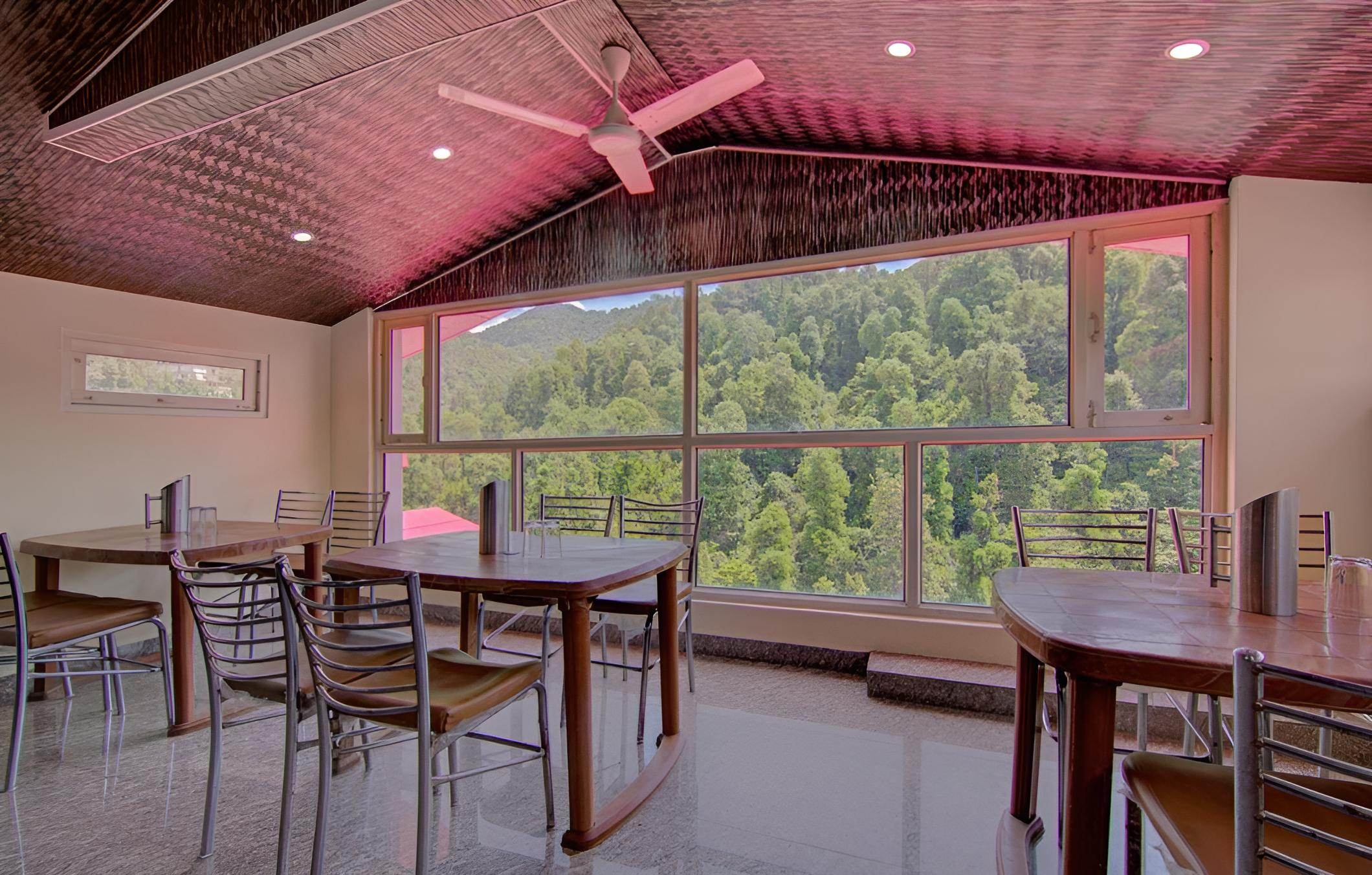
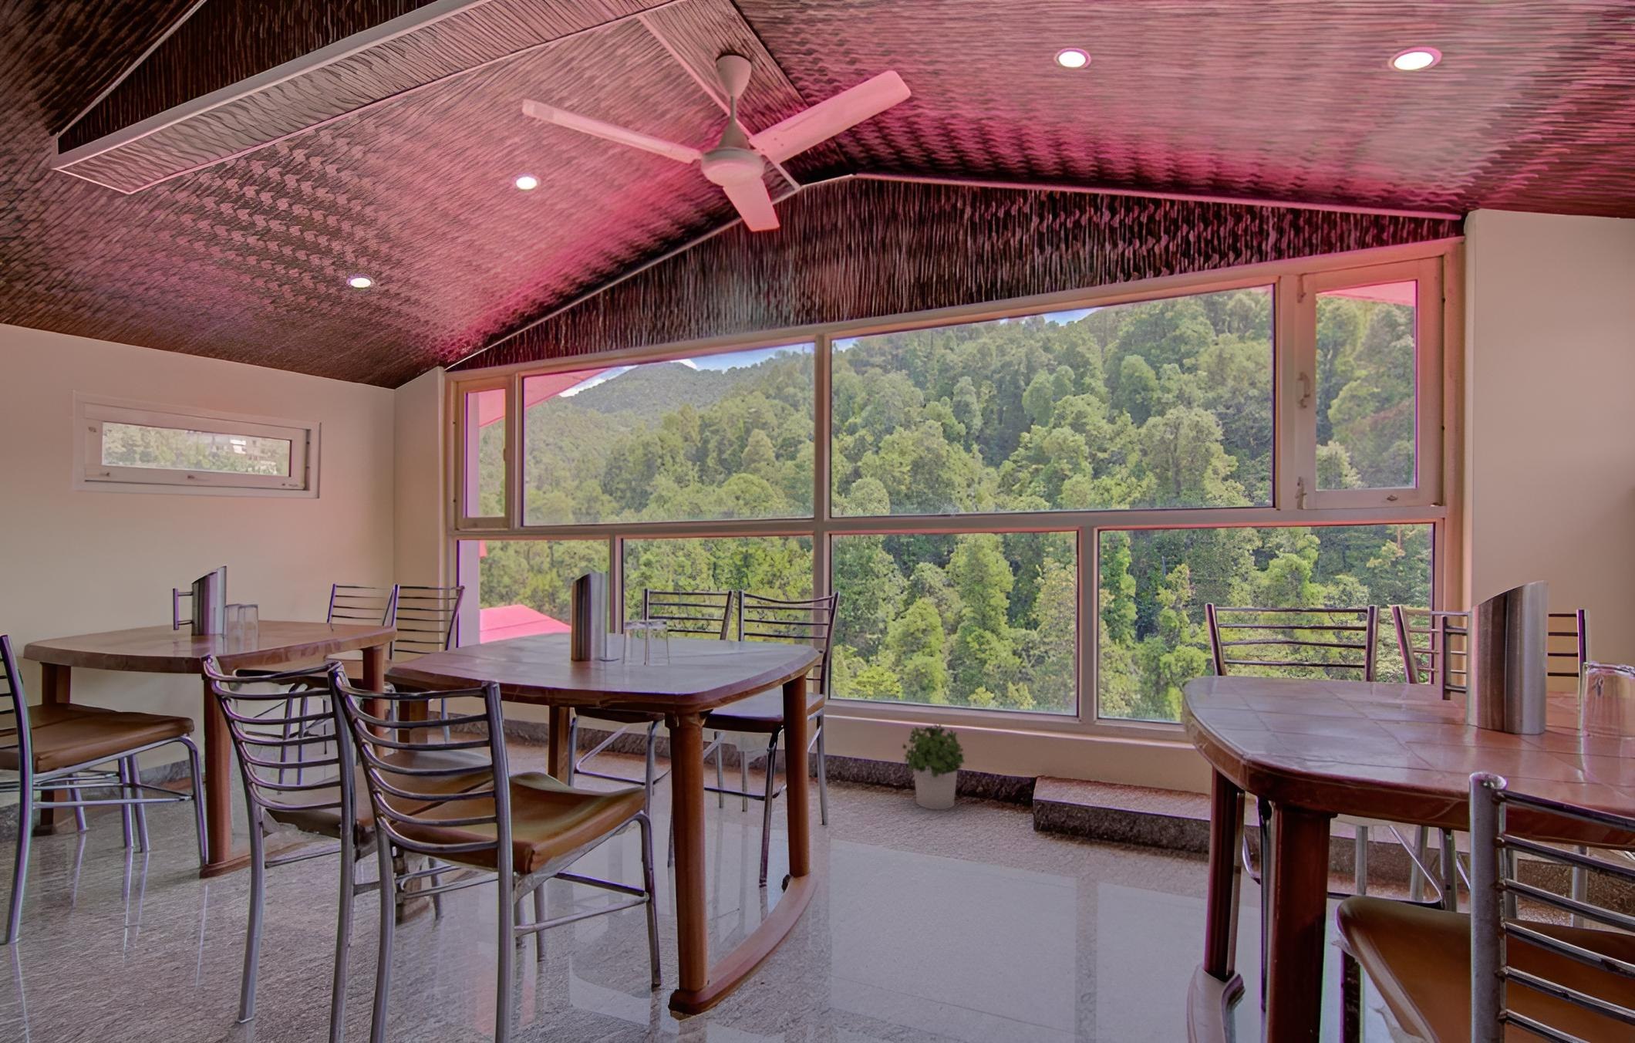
+ potted plant [901,722,965,811]
